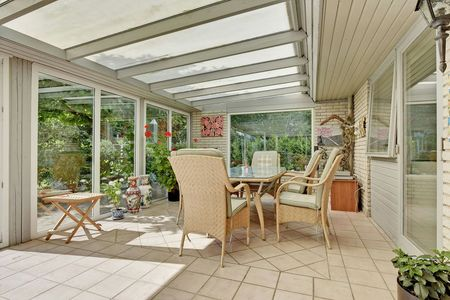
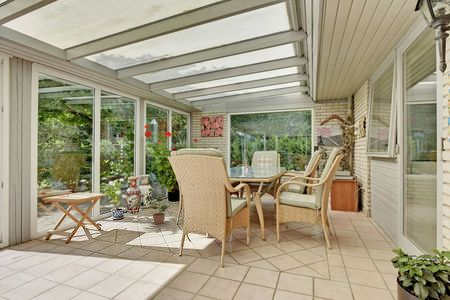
+ potted plant [146,196,170,226]
